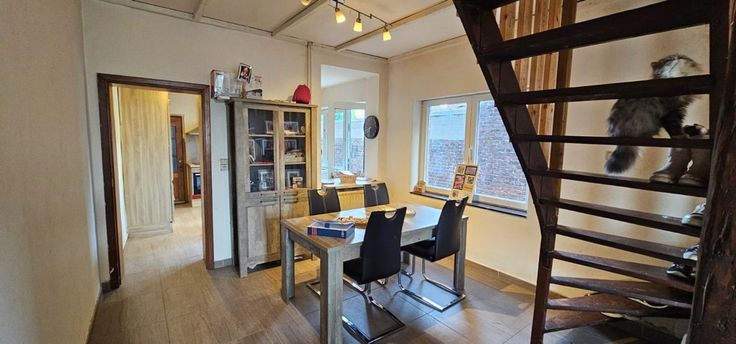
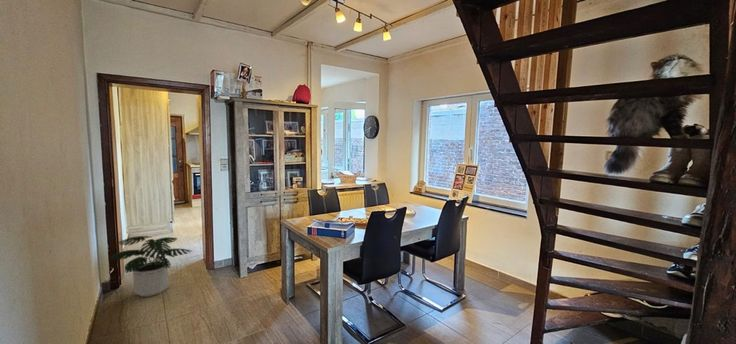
+ potted plant [108,235,193,297]
